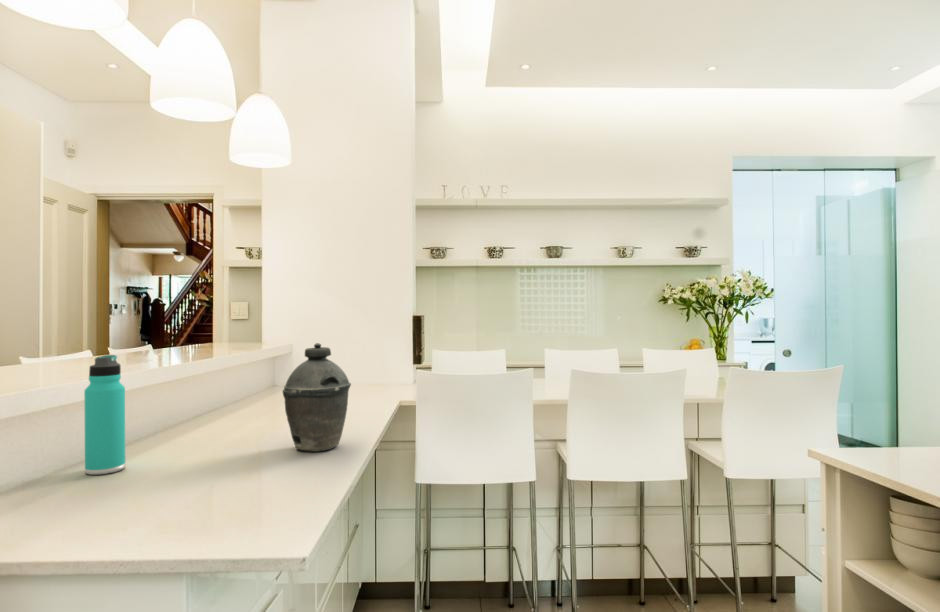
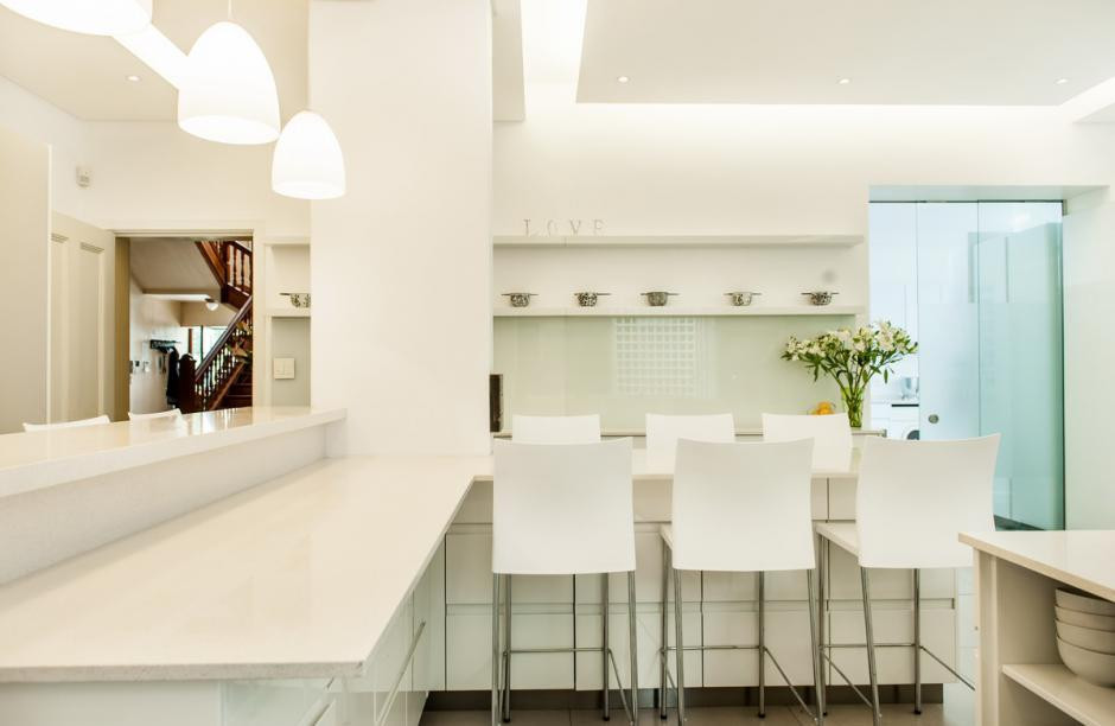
- thermos bottle [83,354,126,476]
- kettle [282,342,352,453]
